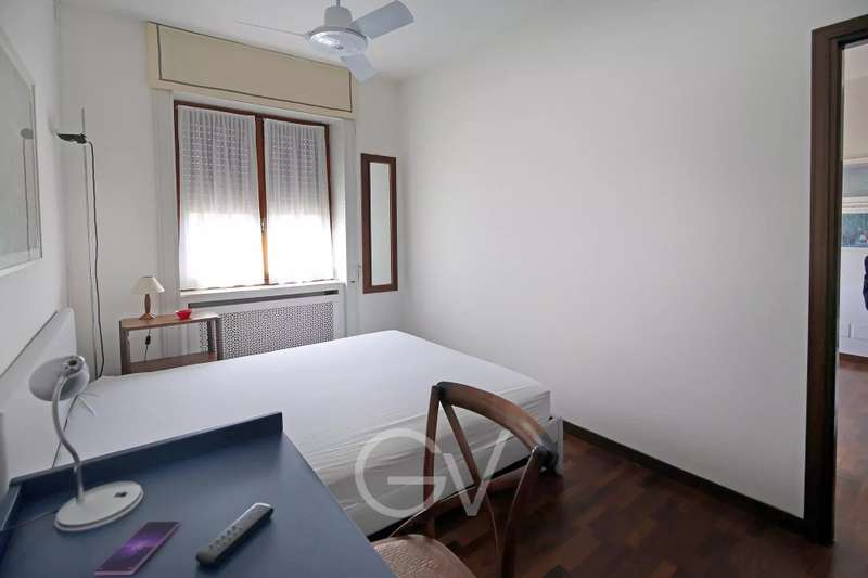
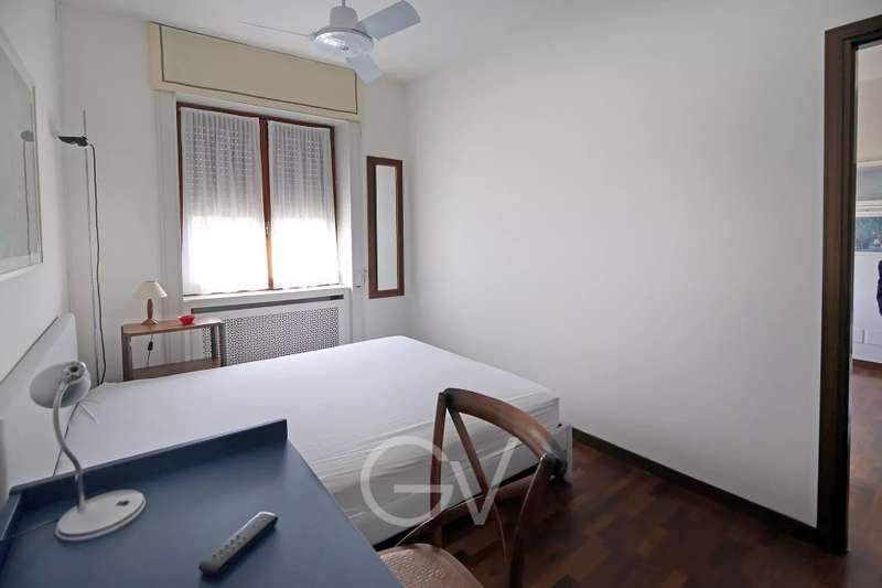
- smartphone [93,521,180,576]
